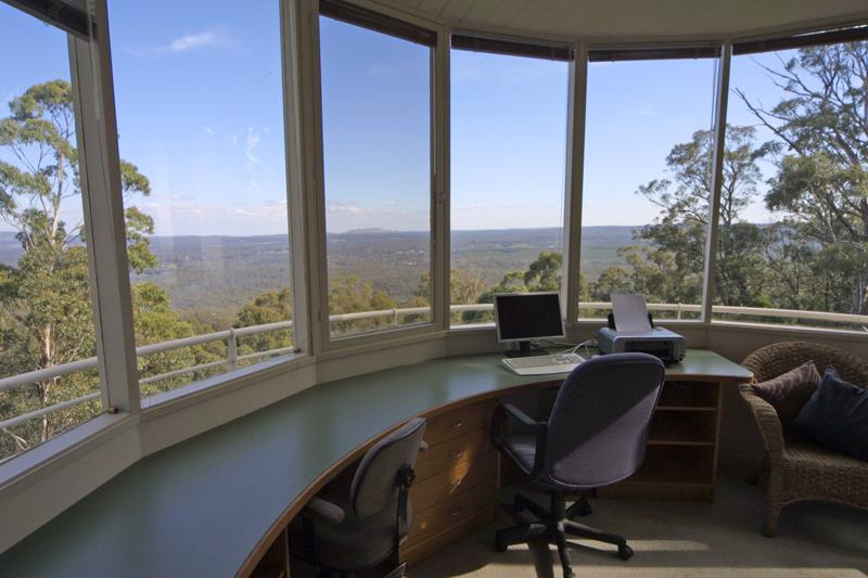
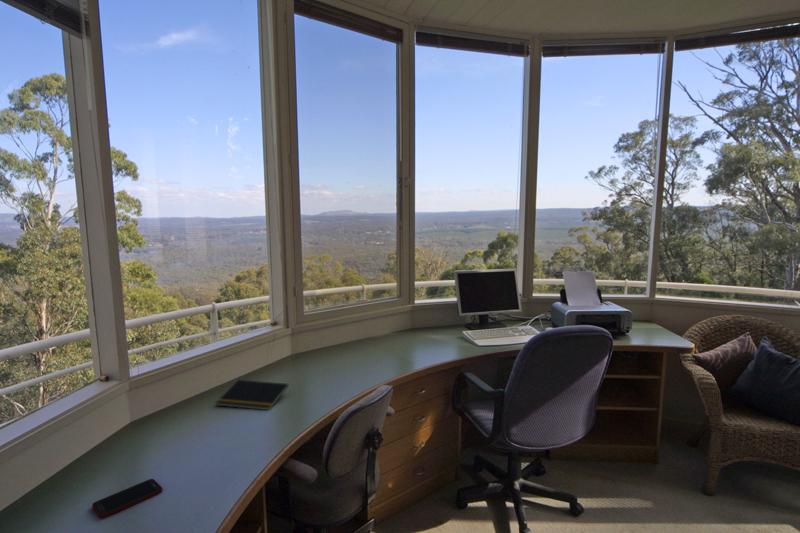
+ cell phone [91,478,164,520]
+ notepad [215,379,289,411]
